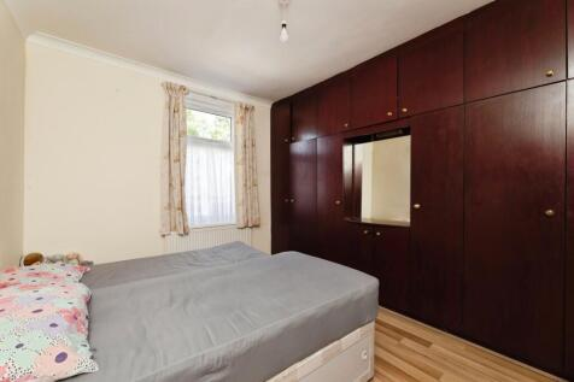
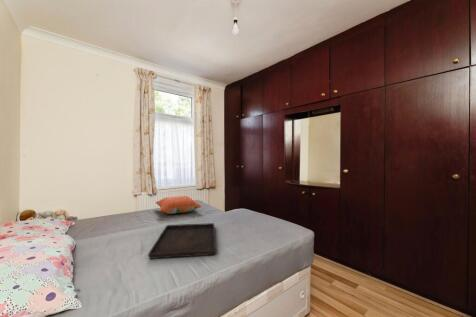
+ pillow [155,195,202,215]
+ serving tray [147,222,217,260]
